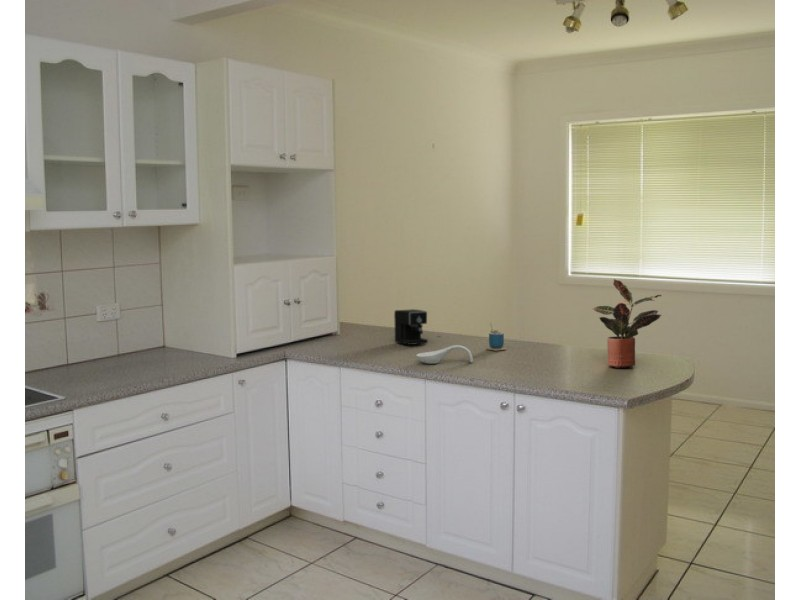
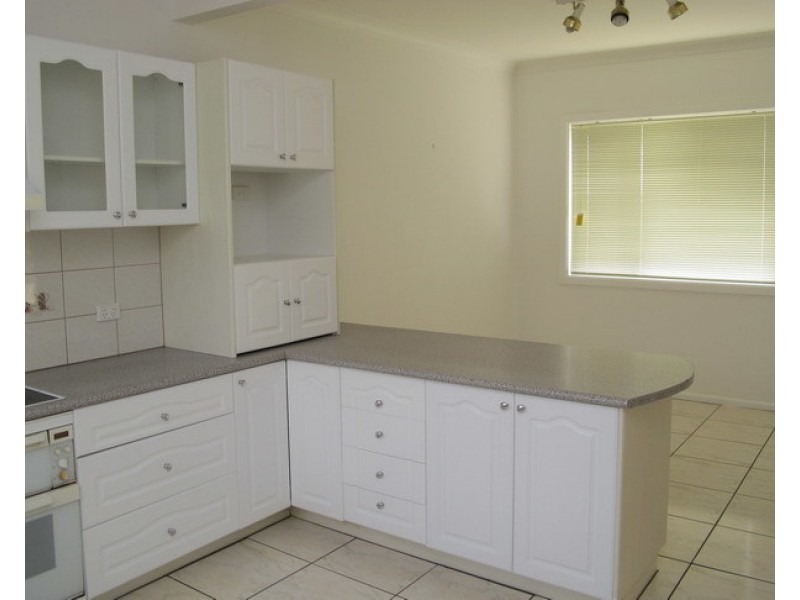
- potted plant [592,278,663,369]
- spoon rest [415,344,474,365]
- coffee maker [393,308,442,346]
- cup [486,322,507,351]
